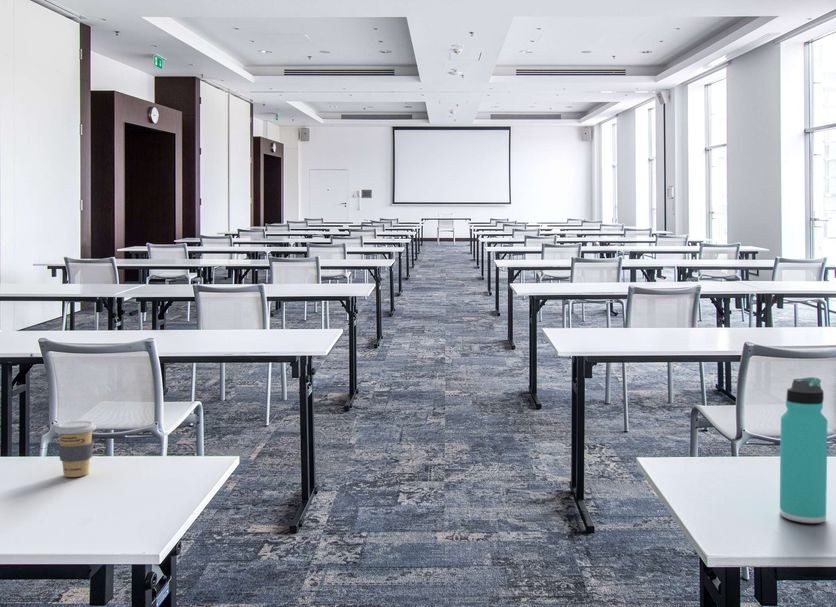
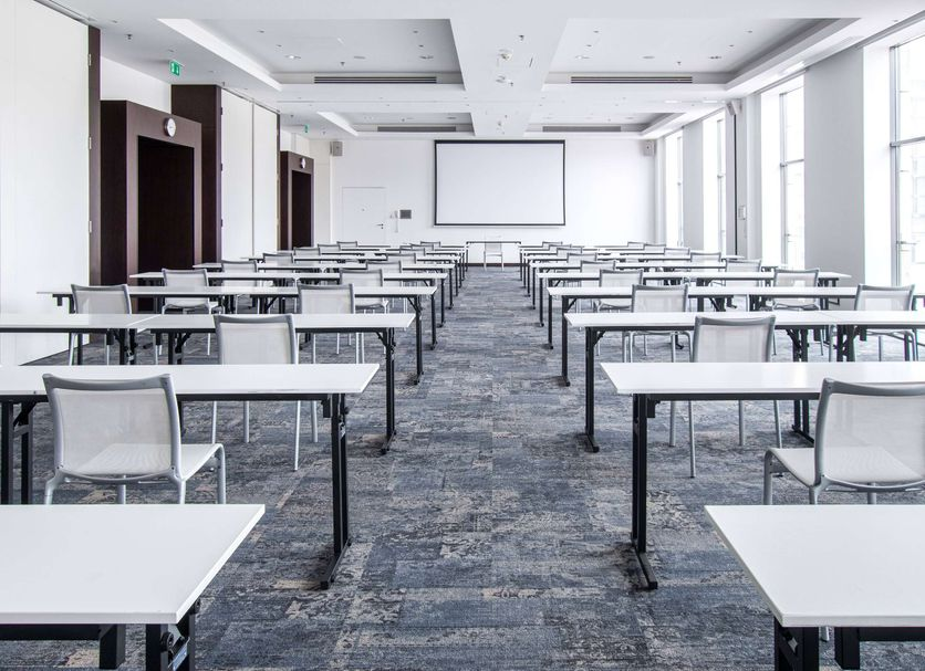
- coffee cup [54,420,97,478]
- thermos bottle [779,376,829,524]
